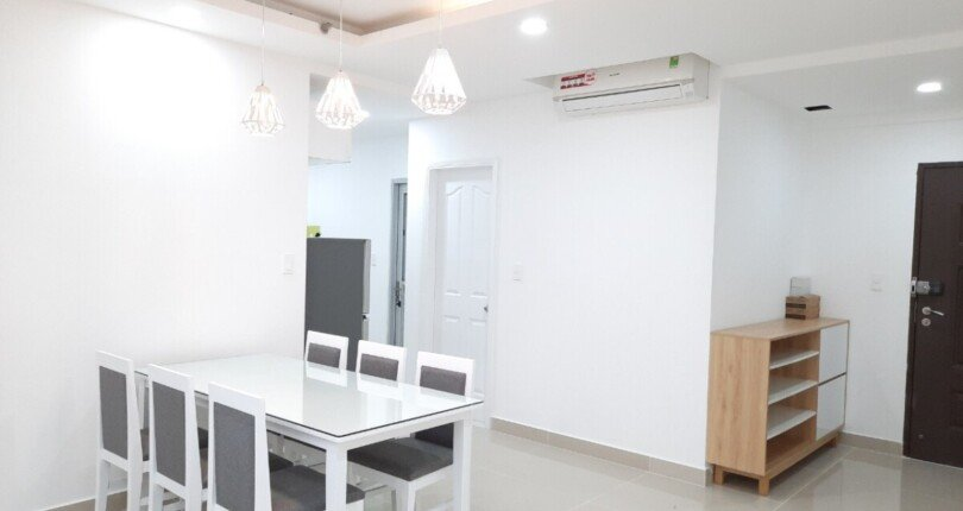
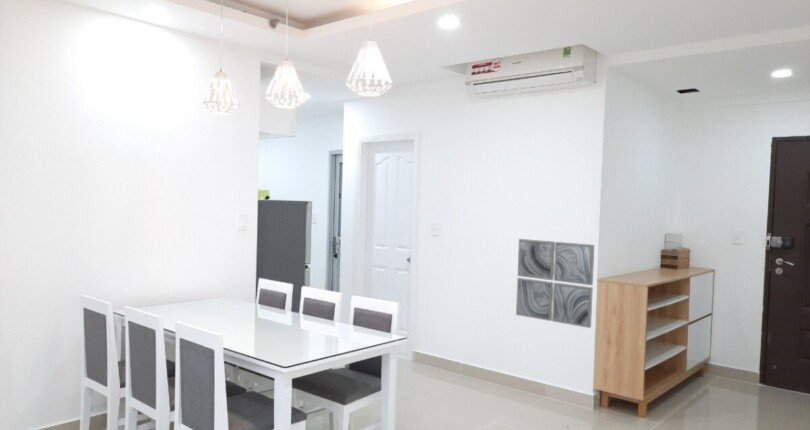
+ wall art [515,238,595,329]
